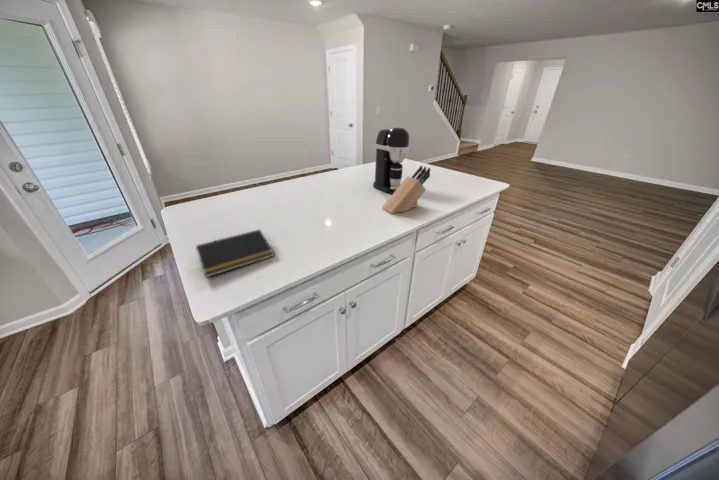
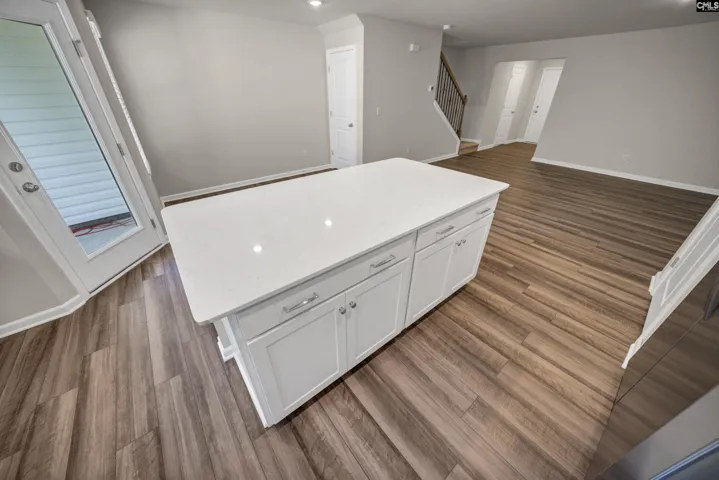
- notepad [195,228,276,279]
- knife block [381,165,431,215]
- coffee maker [372,126,411,195]
